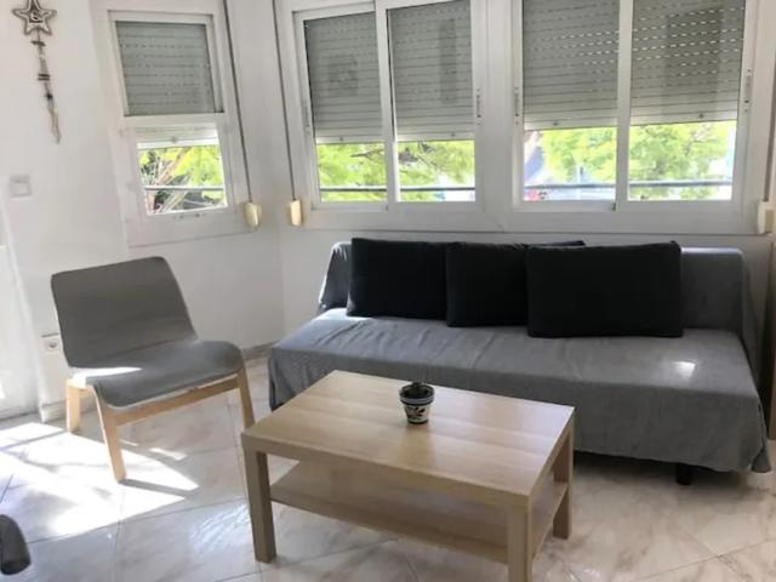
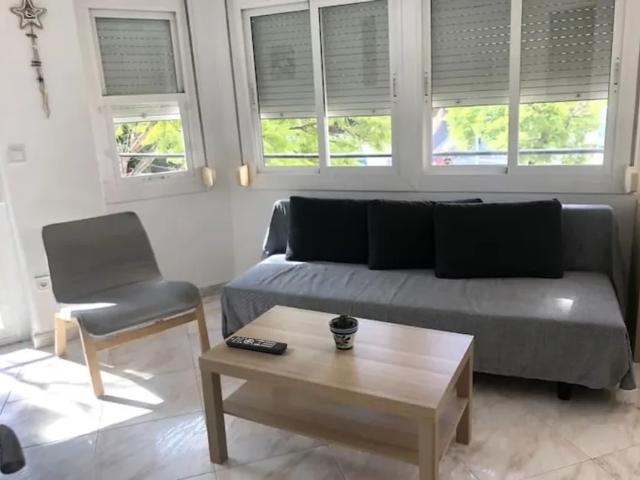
+ remote control [225,335,288,355]
